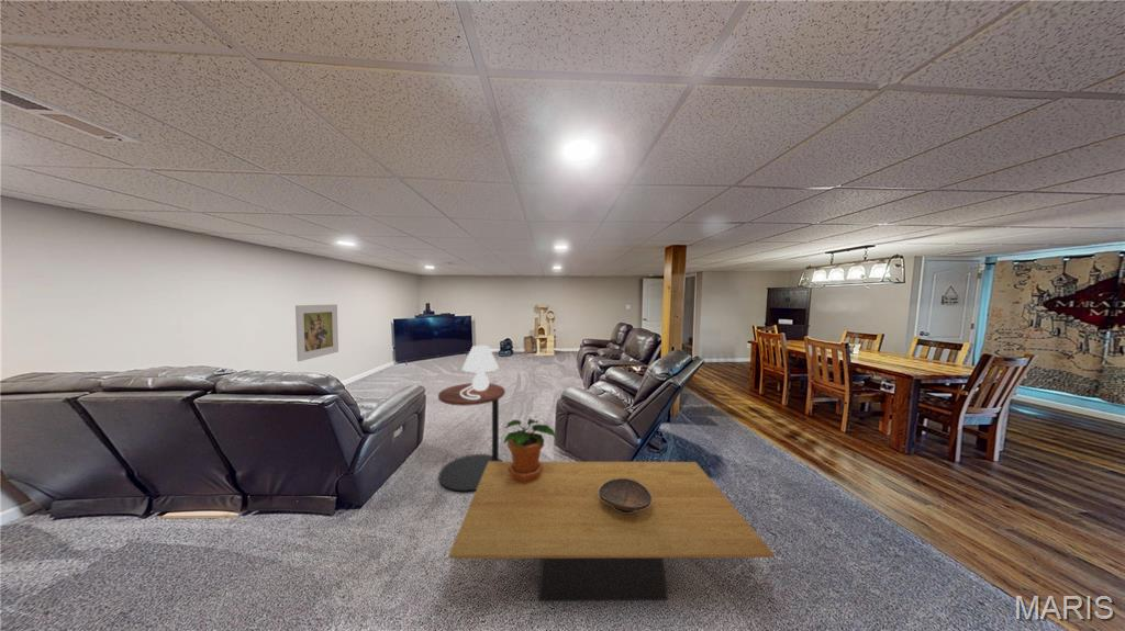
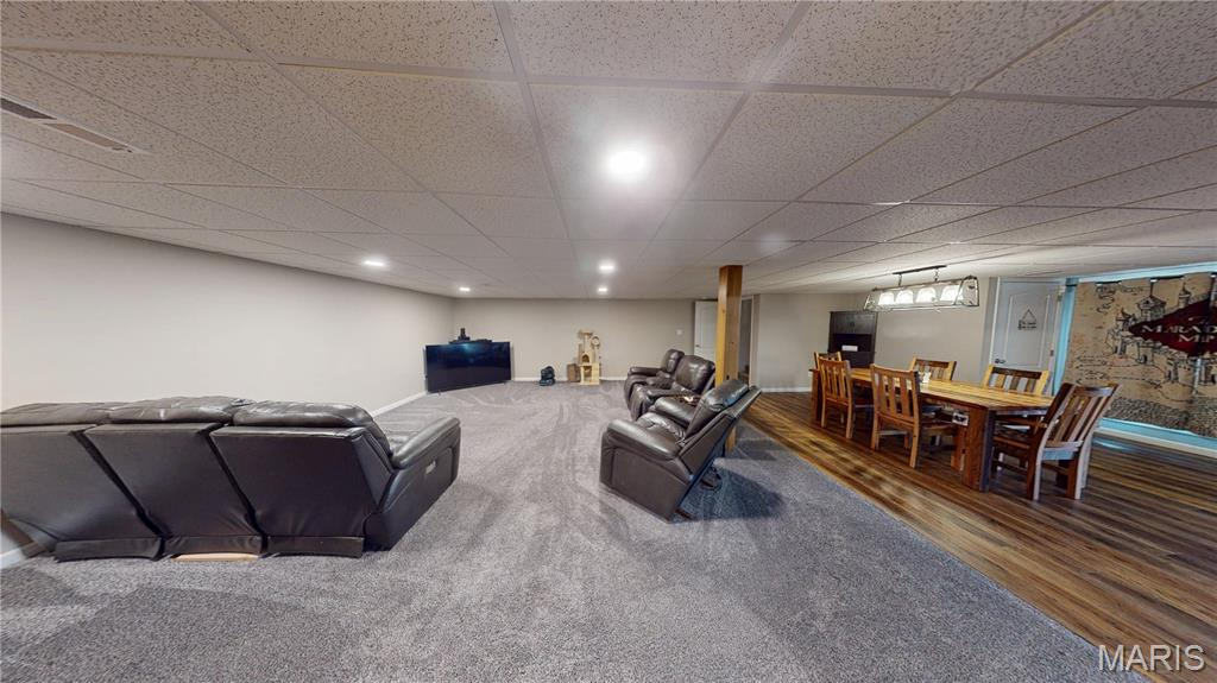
- potted plant [502,418,558,483]
- coffee table [447,461,776,601]
- table lamp [460,345,500,399]
- decorative bowl [599,478,651,512]
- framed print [294,304,339,362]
- side table [437,382,506,493]
